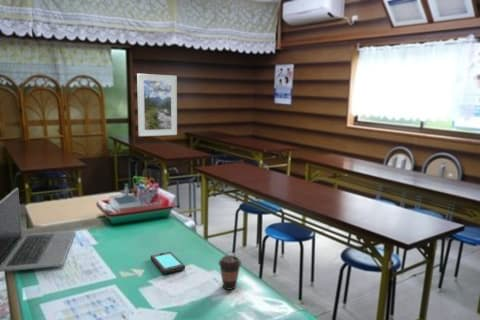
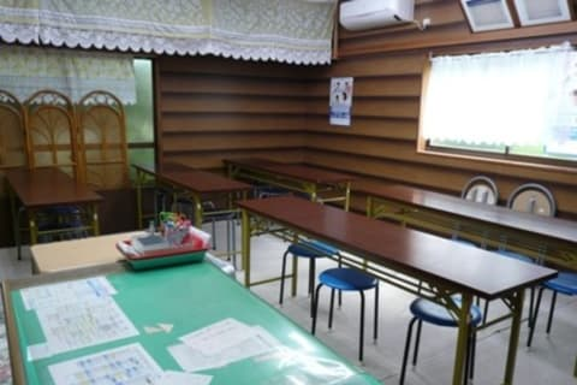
- smartphone [150,250,186,275]
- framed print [136,73,178,137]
- laptop [0,187,76,273]
- coffee cup [217,254,242,291]
